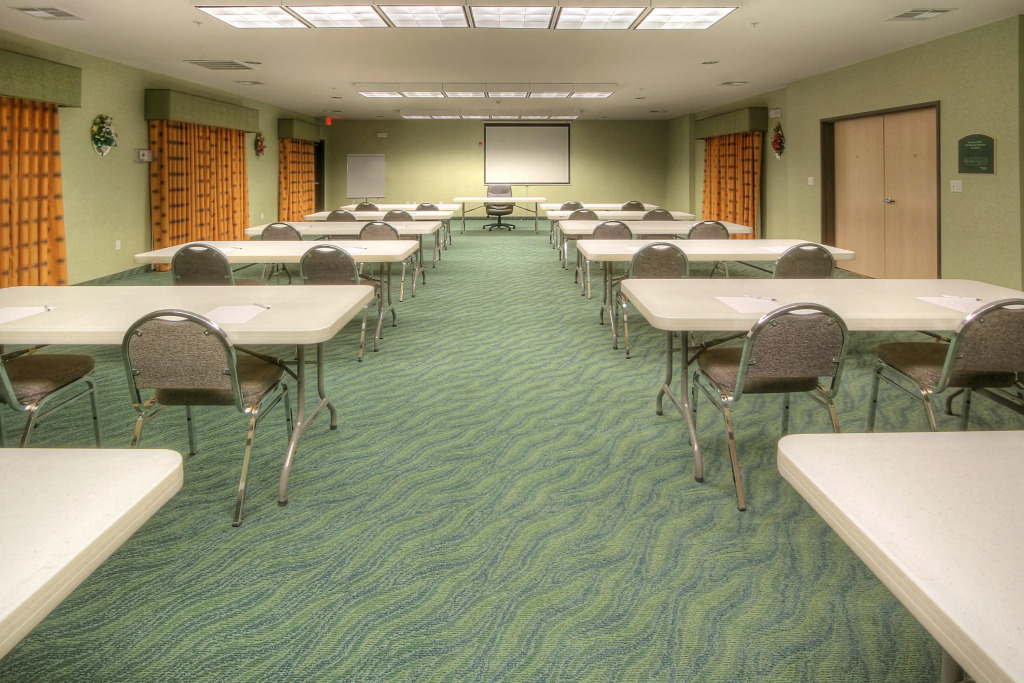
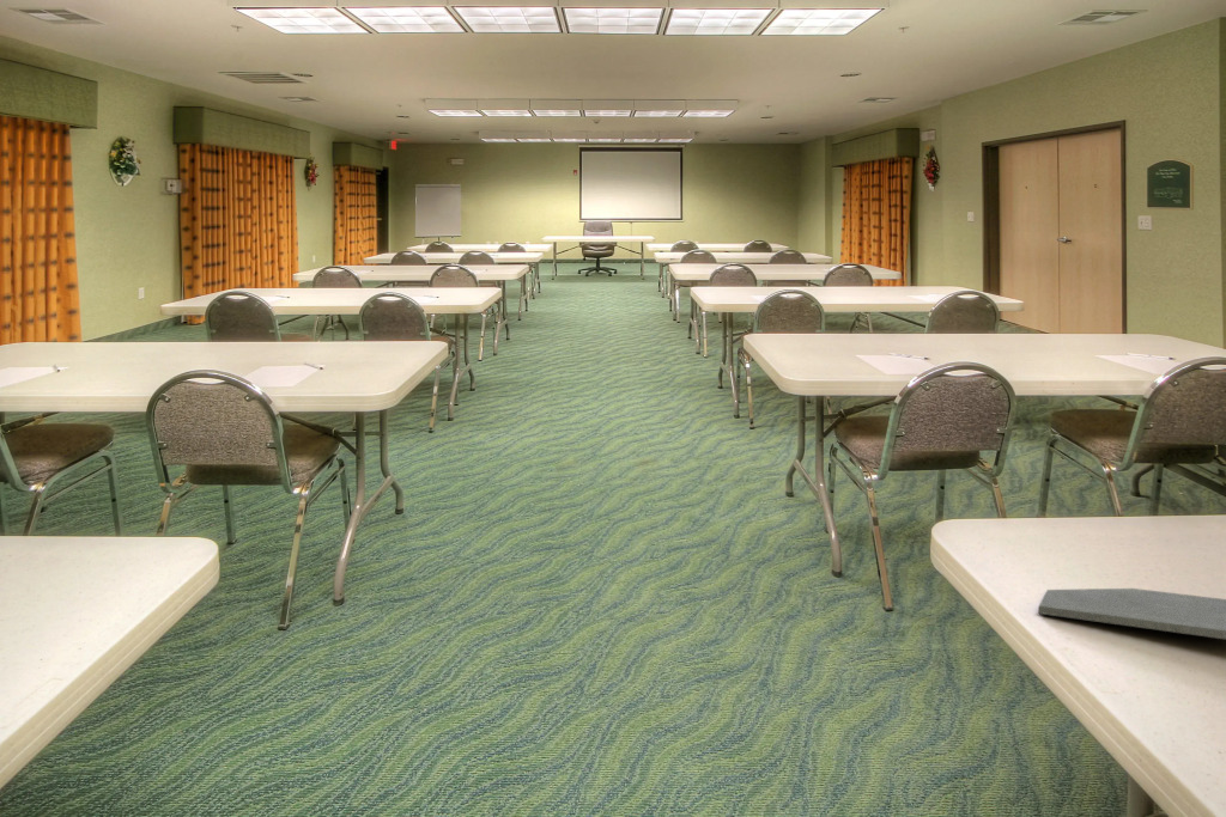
+ notepad [1038,587,1226,640]
